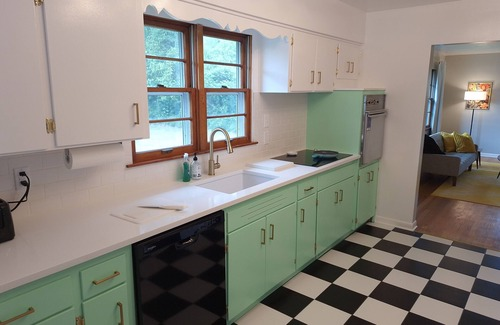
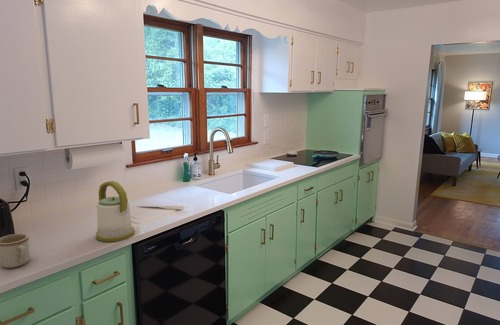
+ kettle [95,180,135,243]
+ mug [0,233,31,269]
